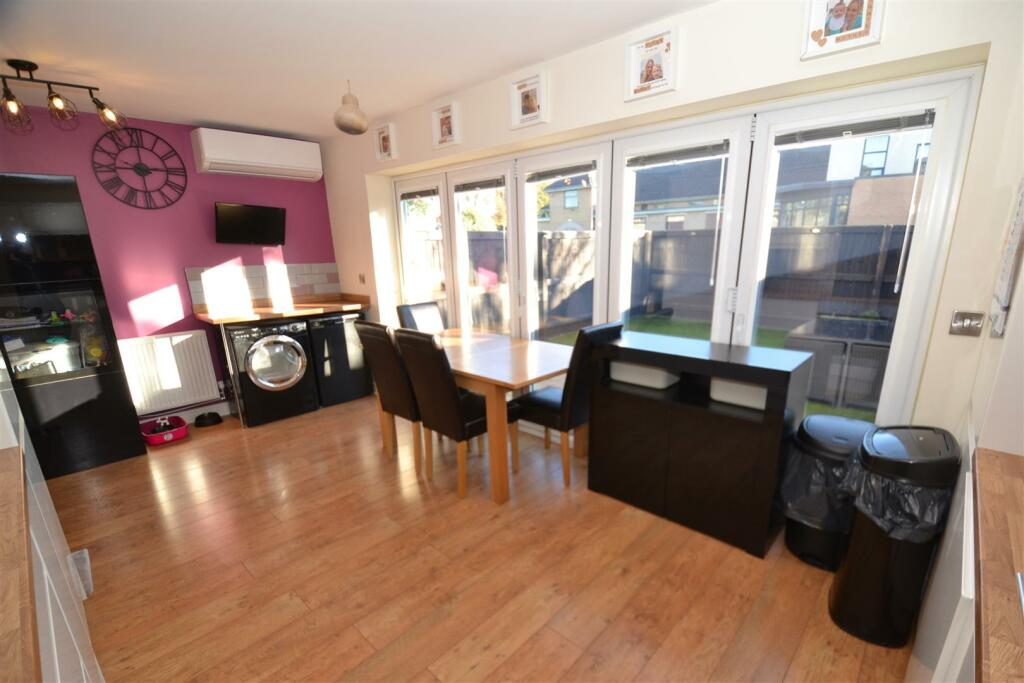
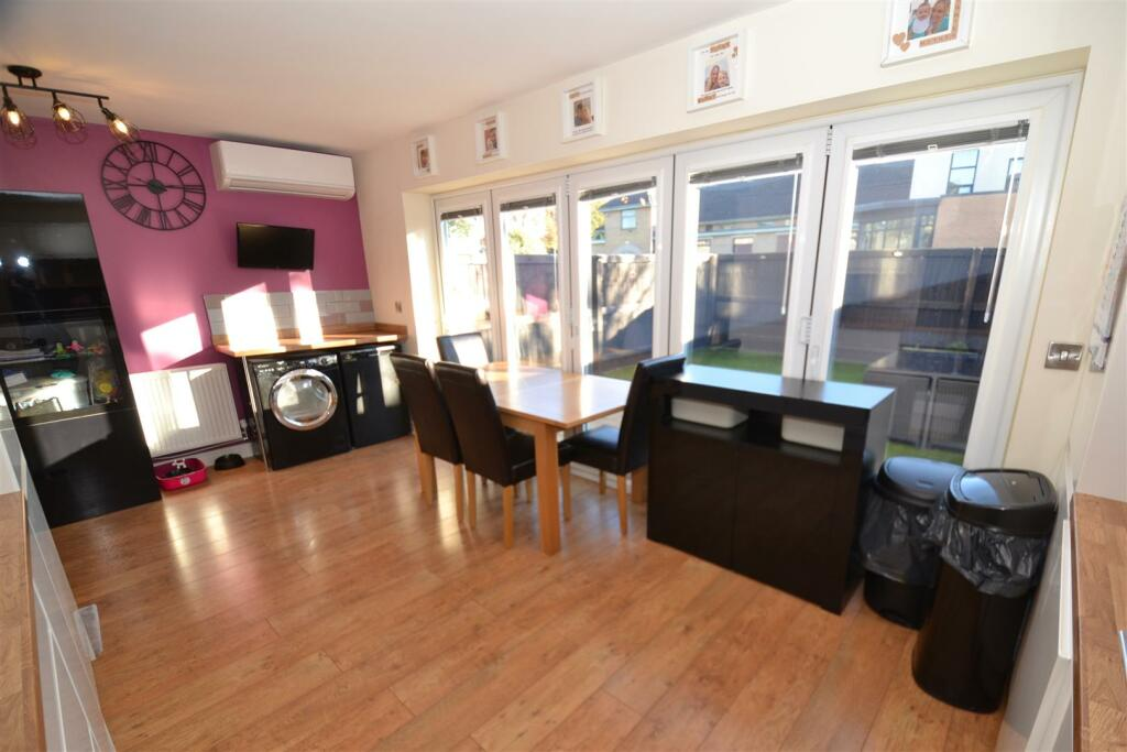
- pendant light [332,78,370,136]
